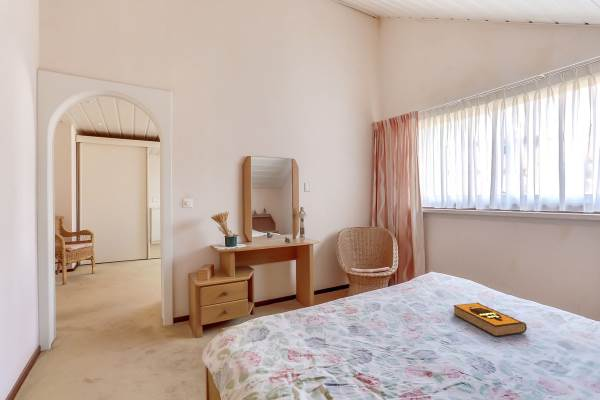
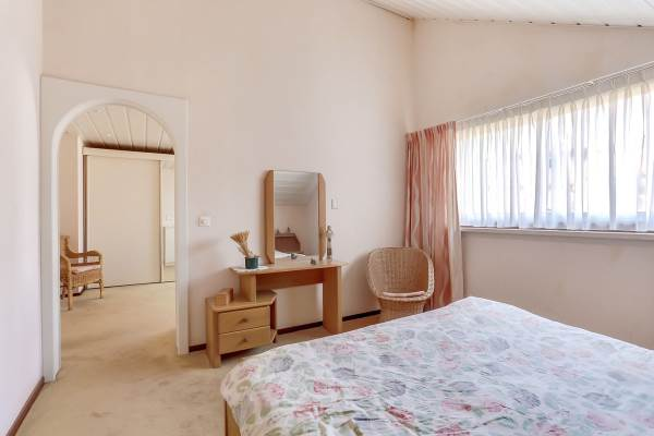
- hardback book [452,302,528,338]
